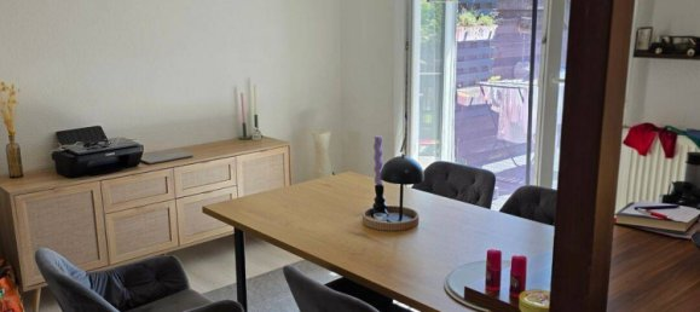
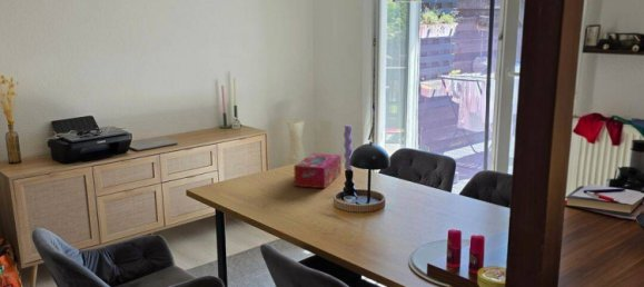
+ tissue box [293,152,343,189]
